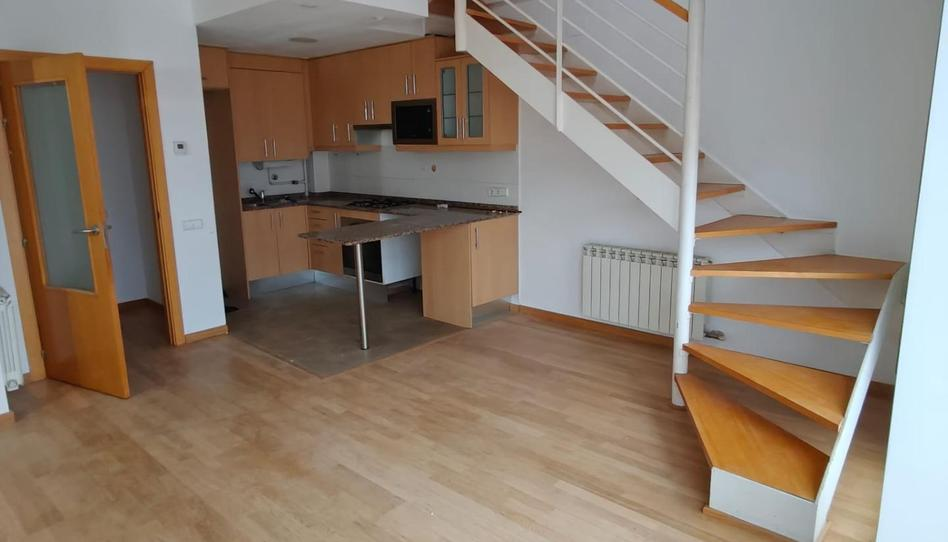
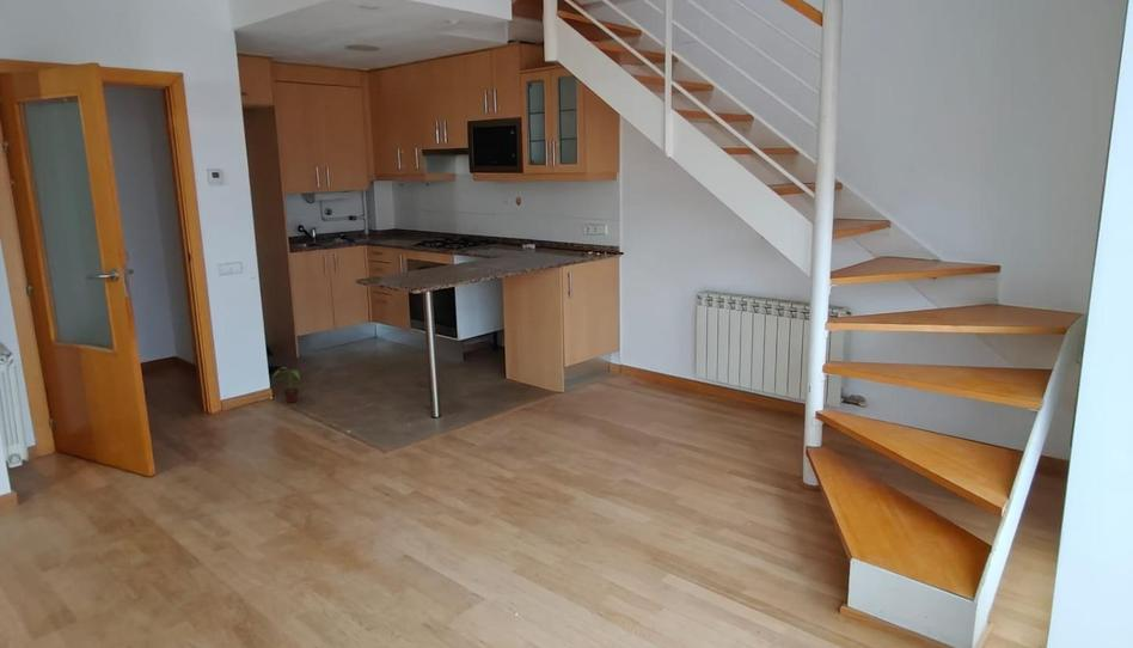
+ potted plant [272,366,302,404]
